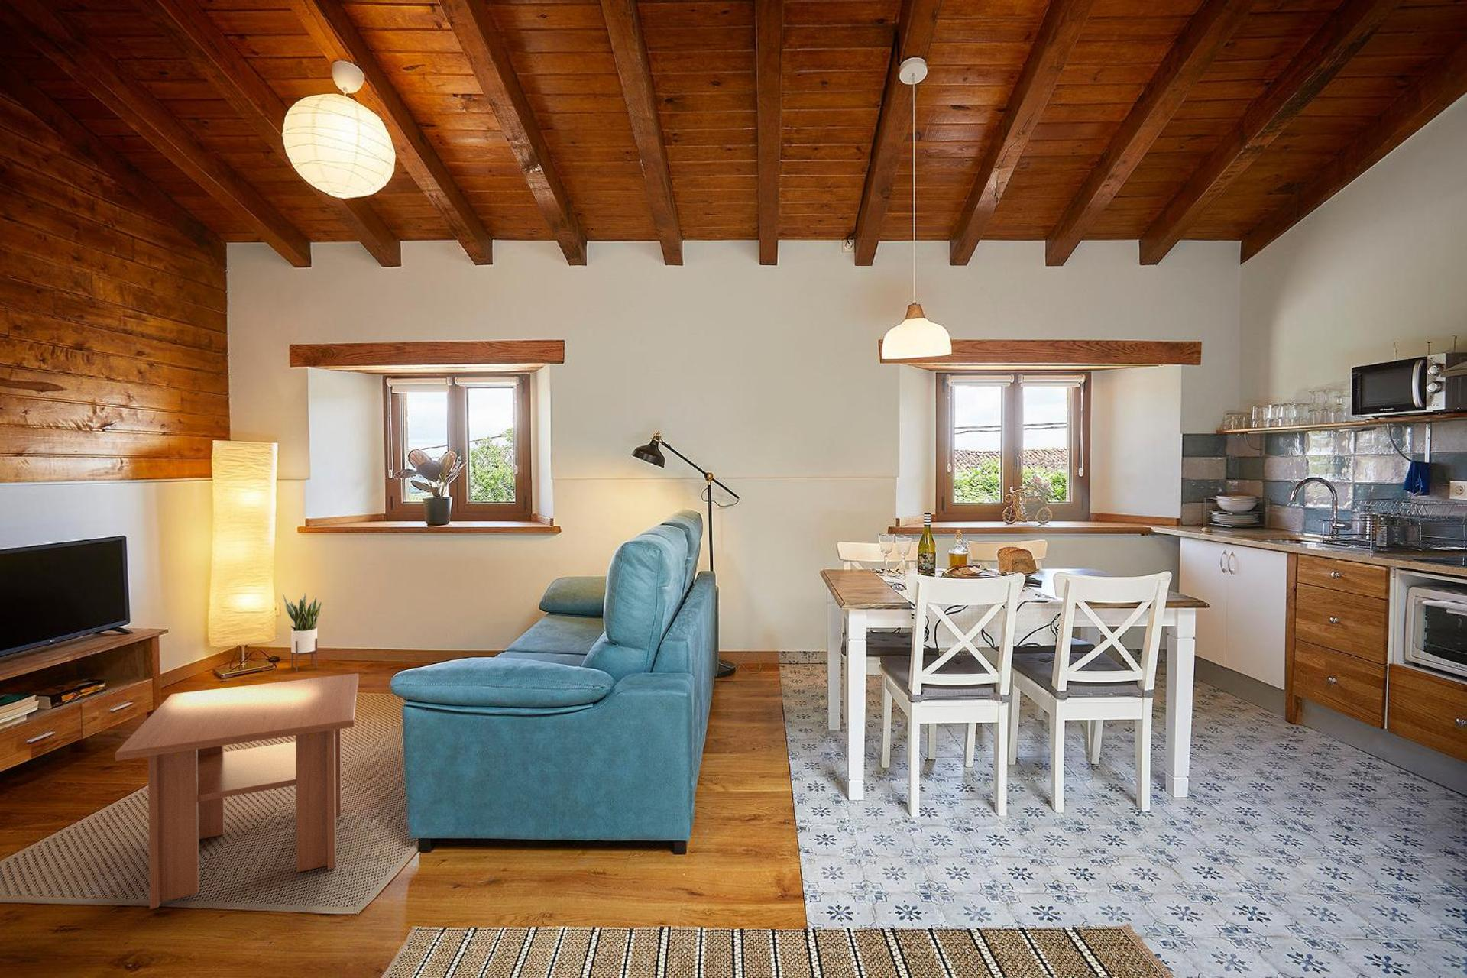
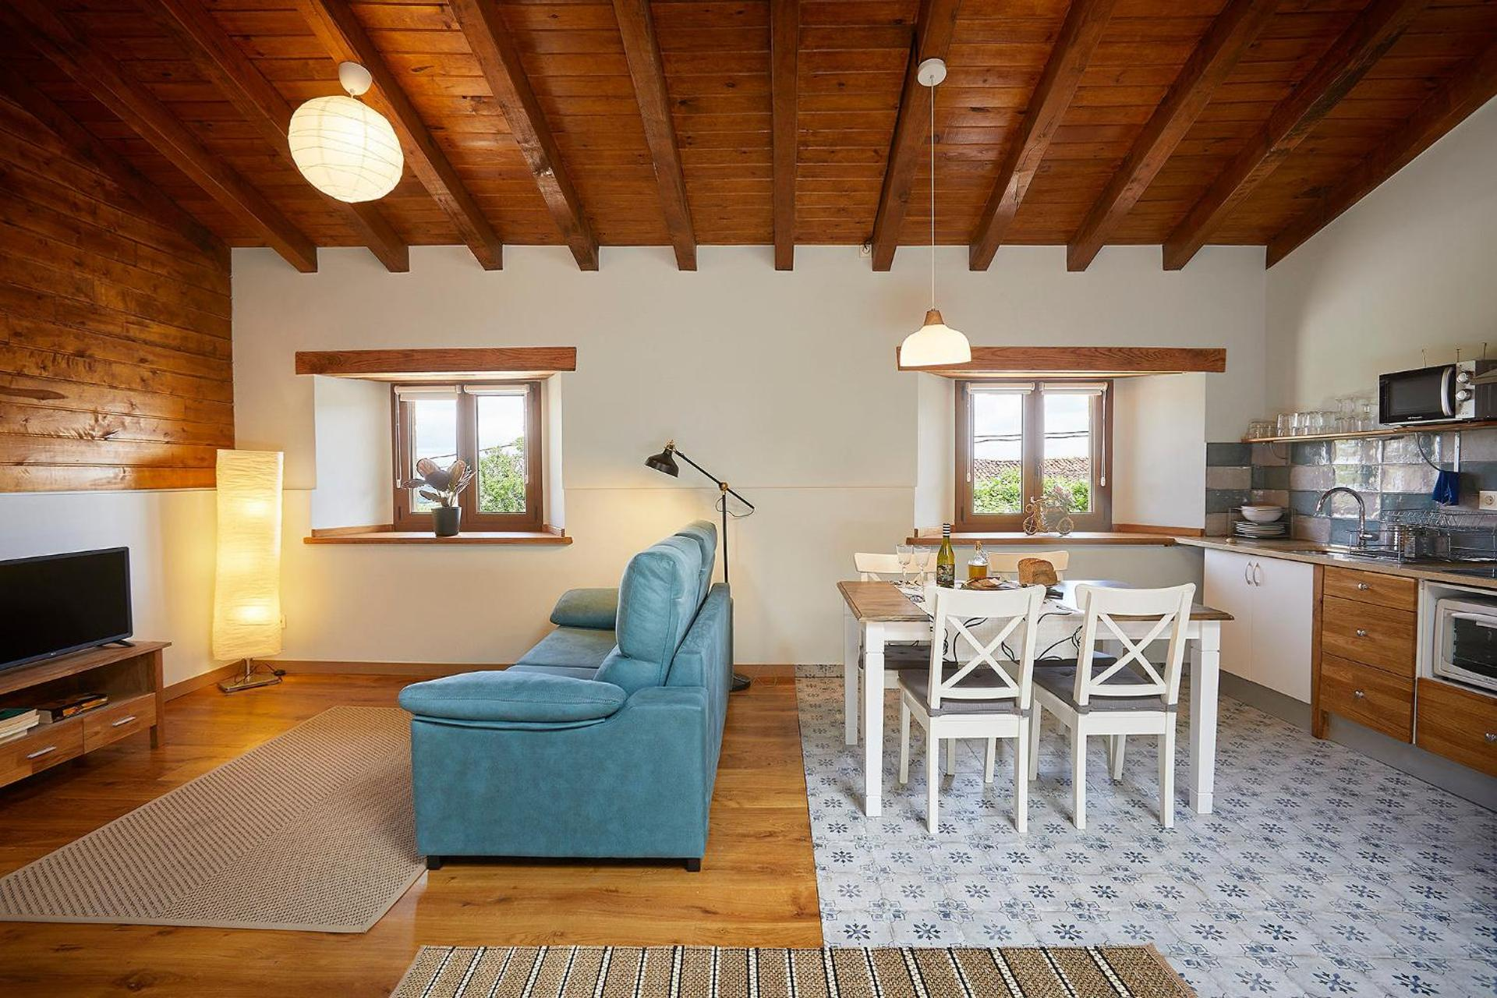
- potted plant [282,592,322,672]
- coffee table [115,672,359,910]
